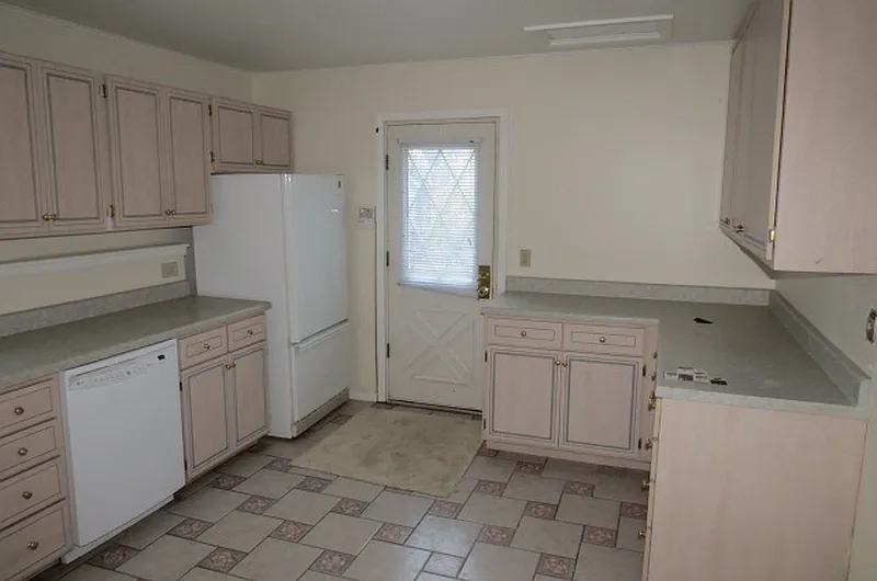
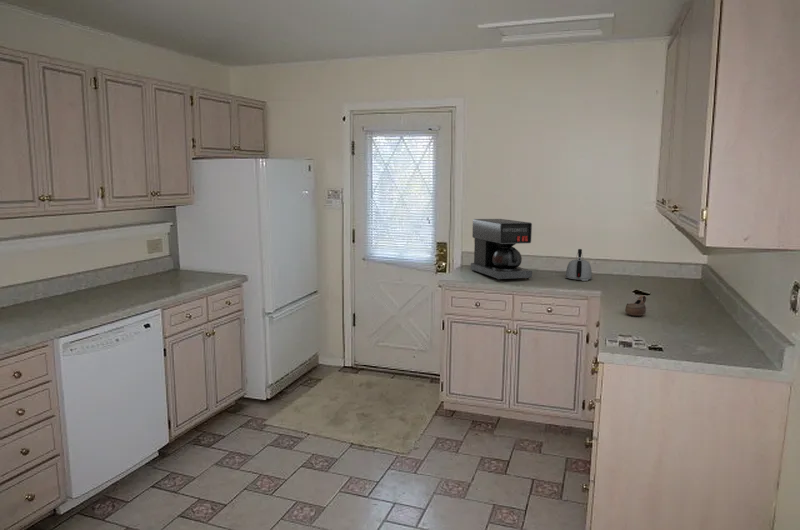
+ coffee maker [470,218,533,282]
+ cup [624,294,647,317]
+ kettle [564,248,593,282]
